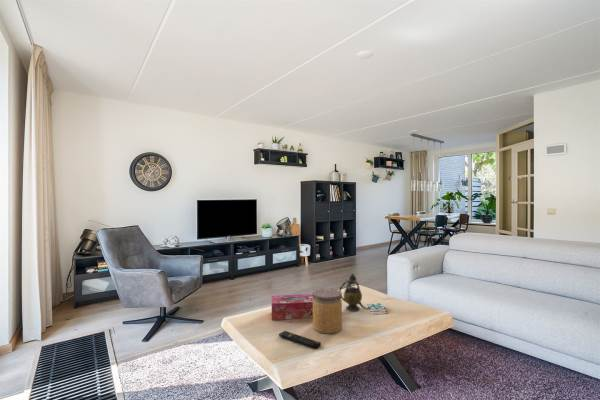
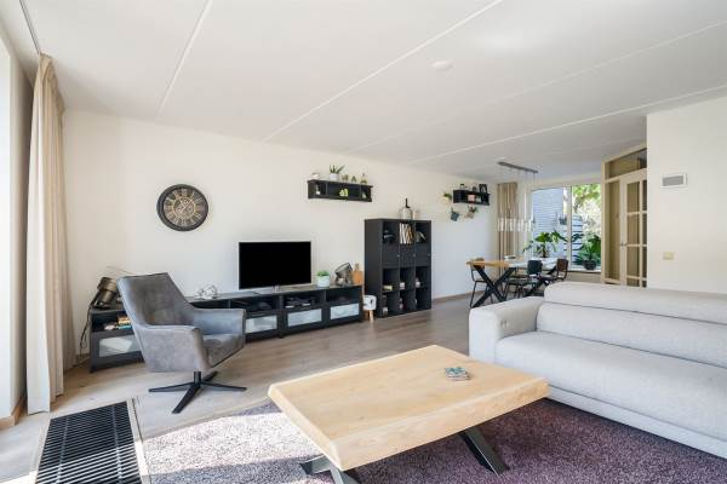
- teapot [338,272,372,312]
- jar [311,288,343,335]
- tissue box [271,293,313,321]
- remote control [278,330,322,349]
